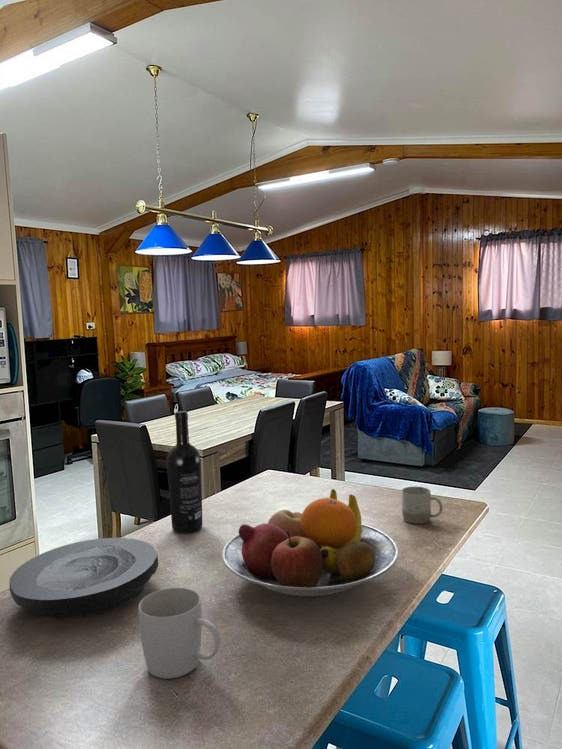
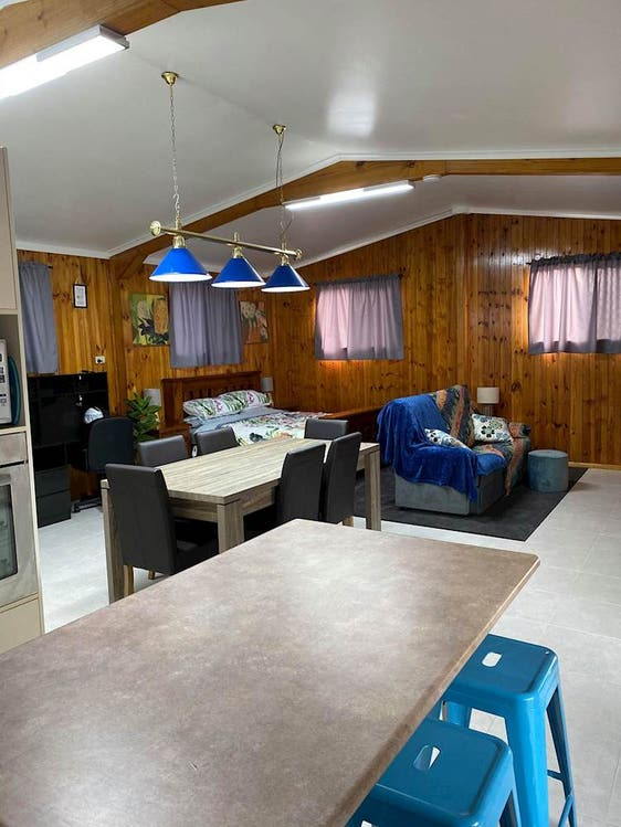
- plate [8,537,159,619]
- fruit bowl [221,488,399,598]
- mug [137,587,221,679]
- cup [401,486,444,525]
- wine bottle [166,410,203,534]
